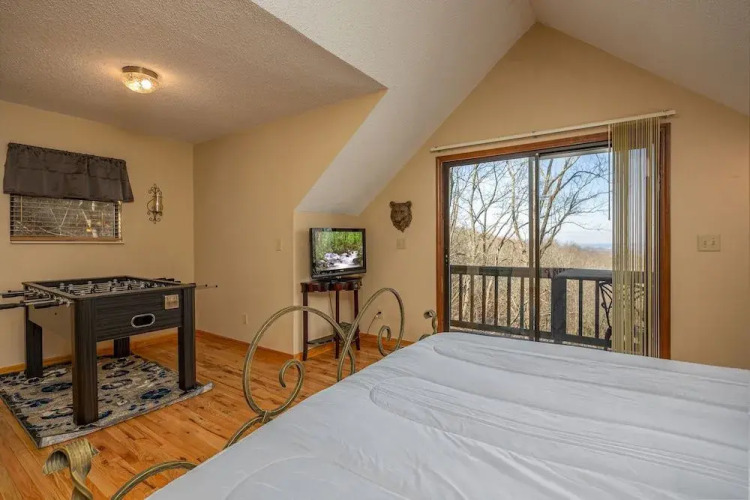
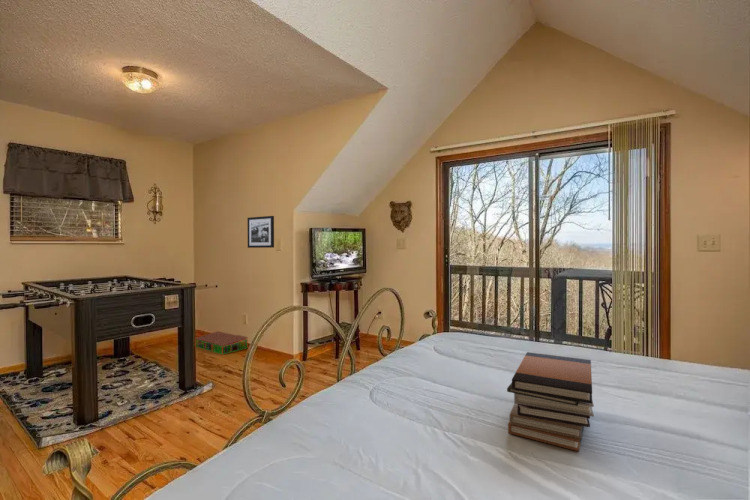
+ book stack [506,351,595,452]
+ storage bin [195,330,249,355]
+ picture frame [246,215,275,249]
